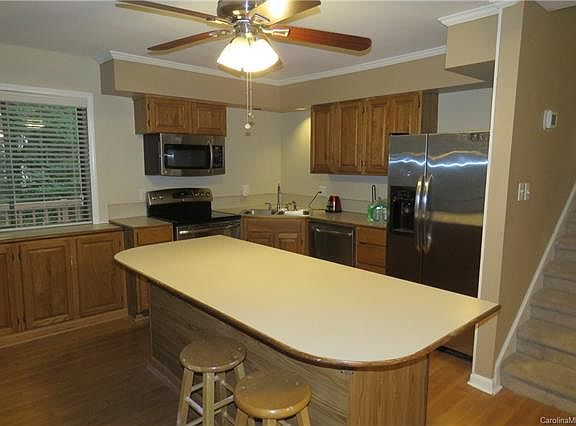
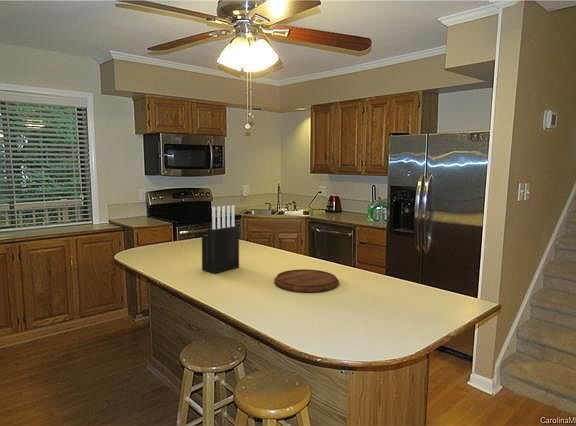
+ cutting board [273,268,340,293]
+ knife block [201,204,240,274]
